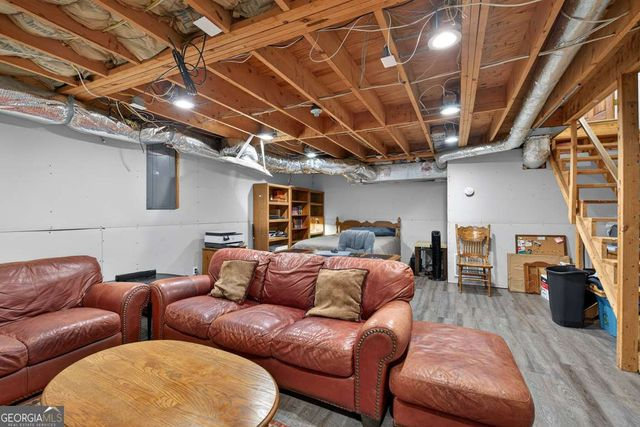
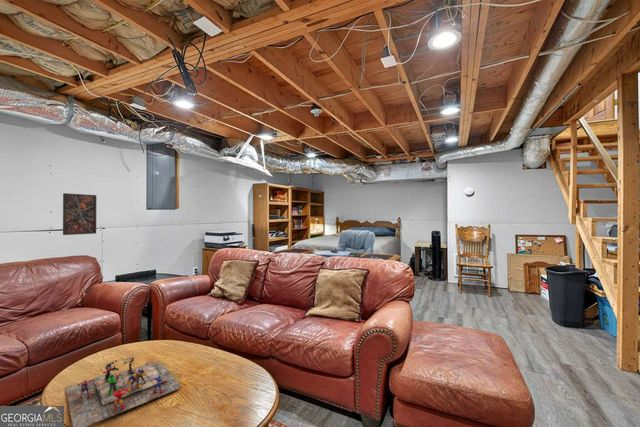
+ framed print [62,192,97,236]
+ board game [65,356,182,427]
